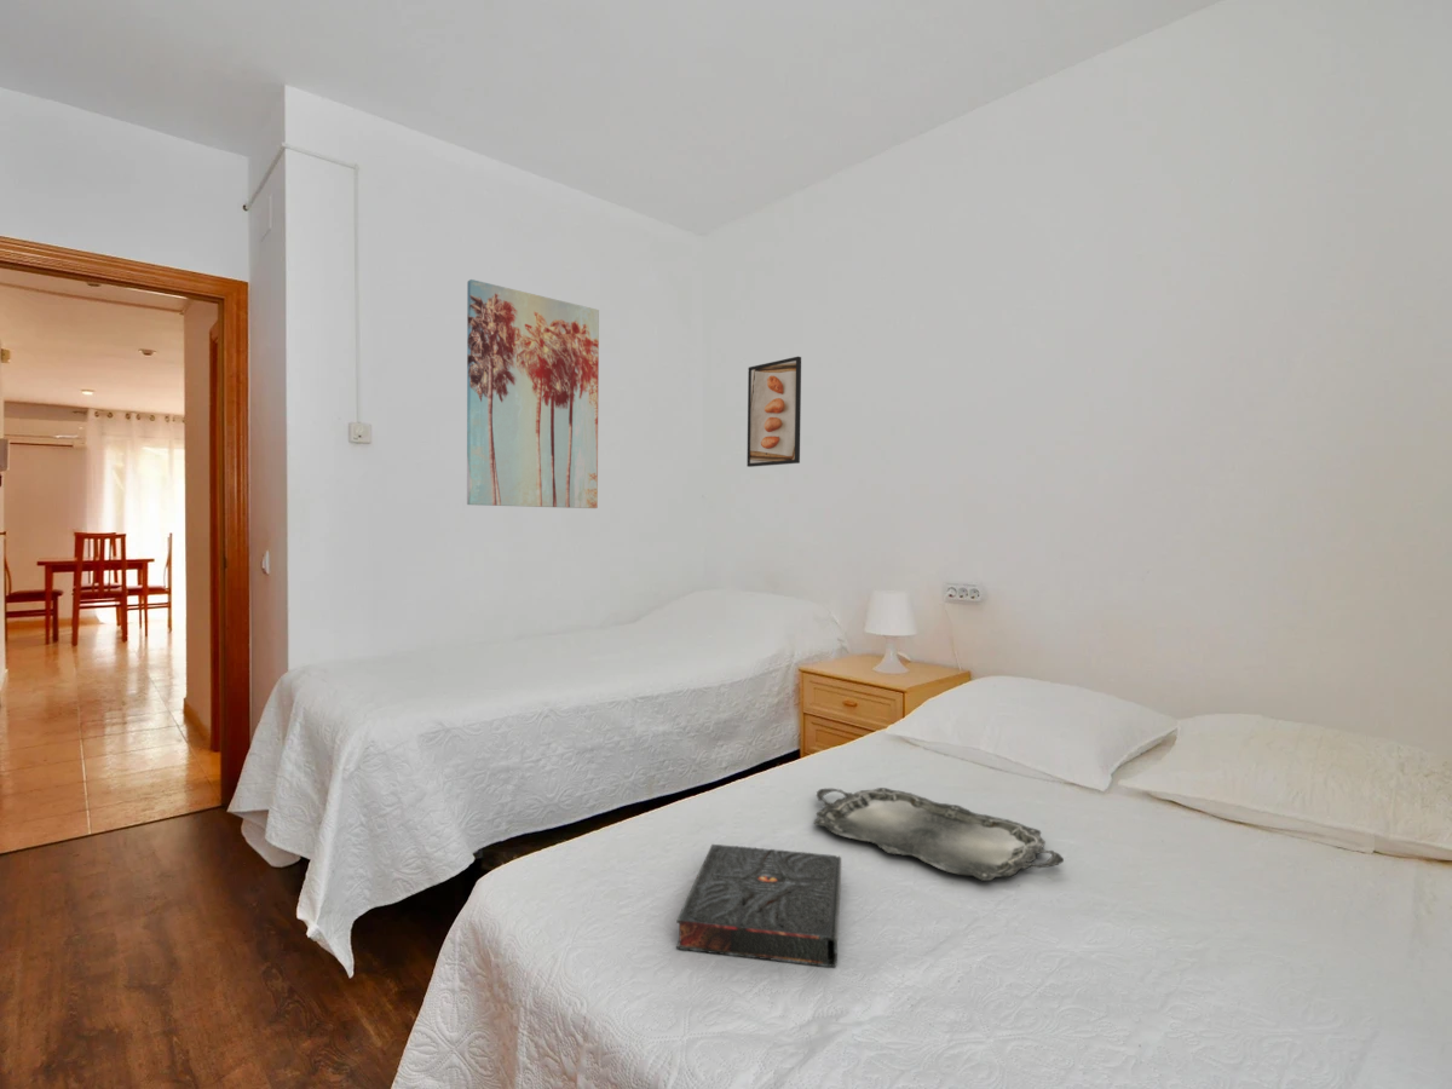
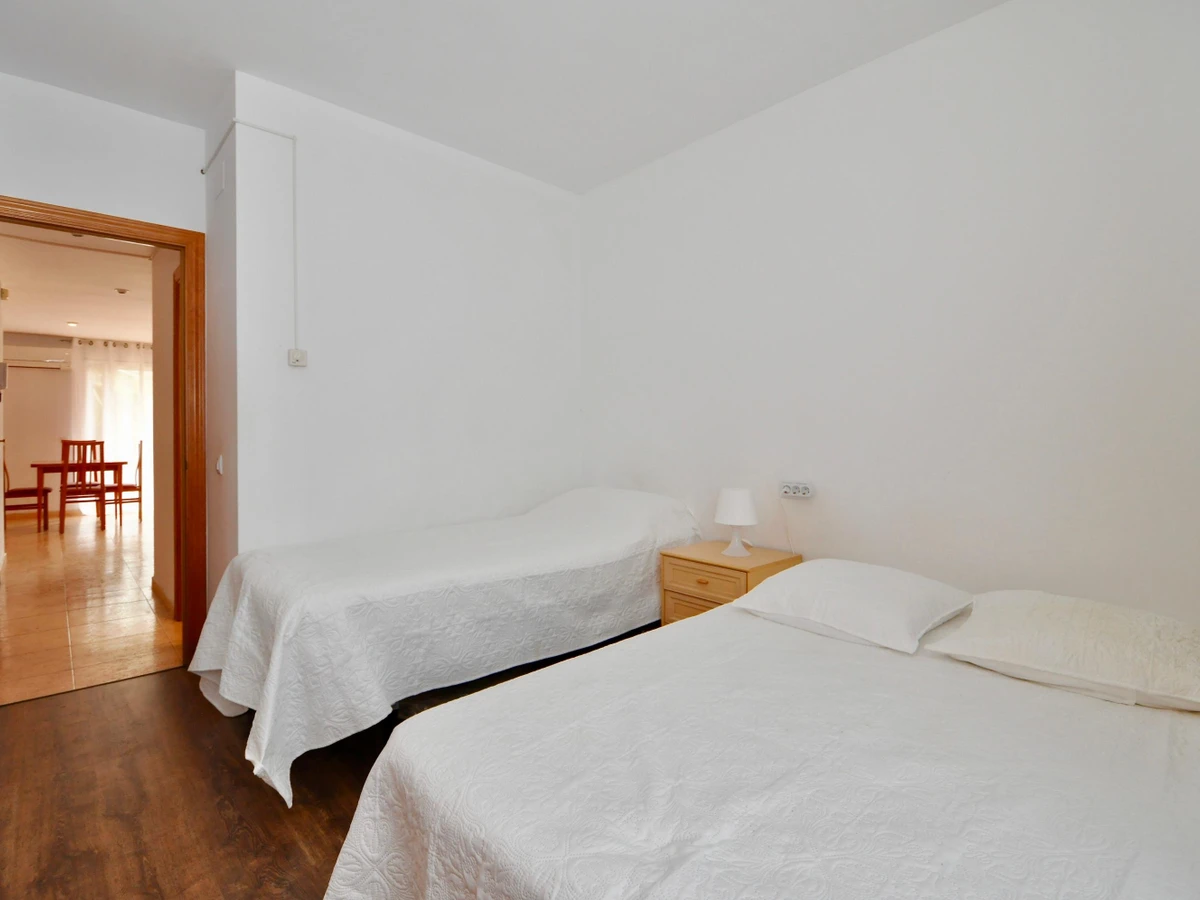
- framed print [745,356,802,468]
- wall art [466,278,600,509]
- book [675,843,842,968]
- serving tray [813,786,1065,882]
